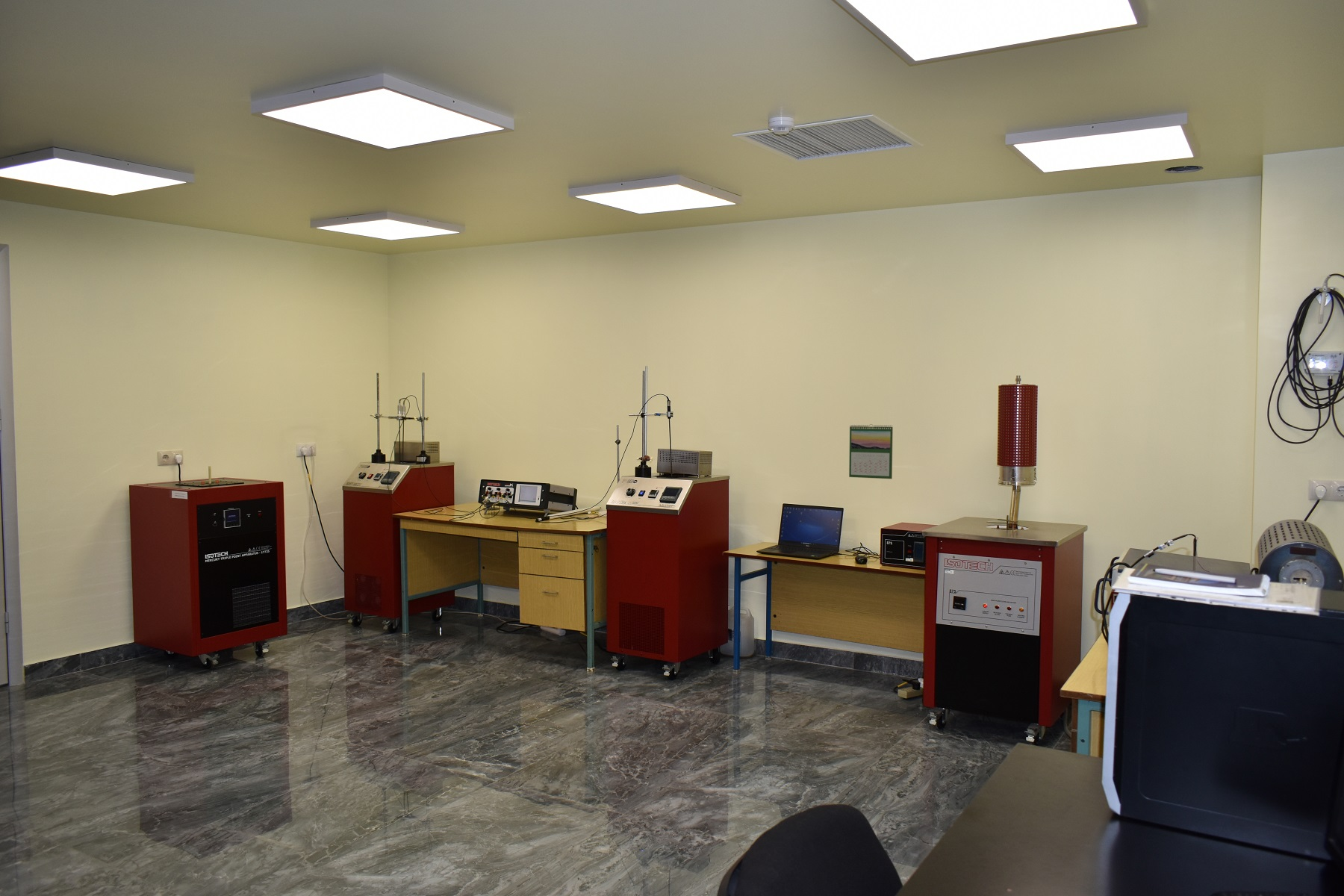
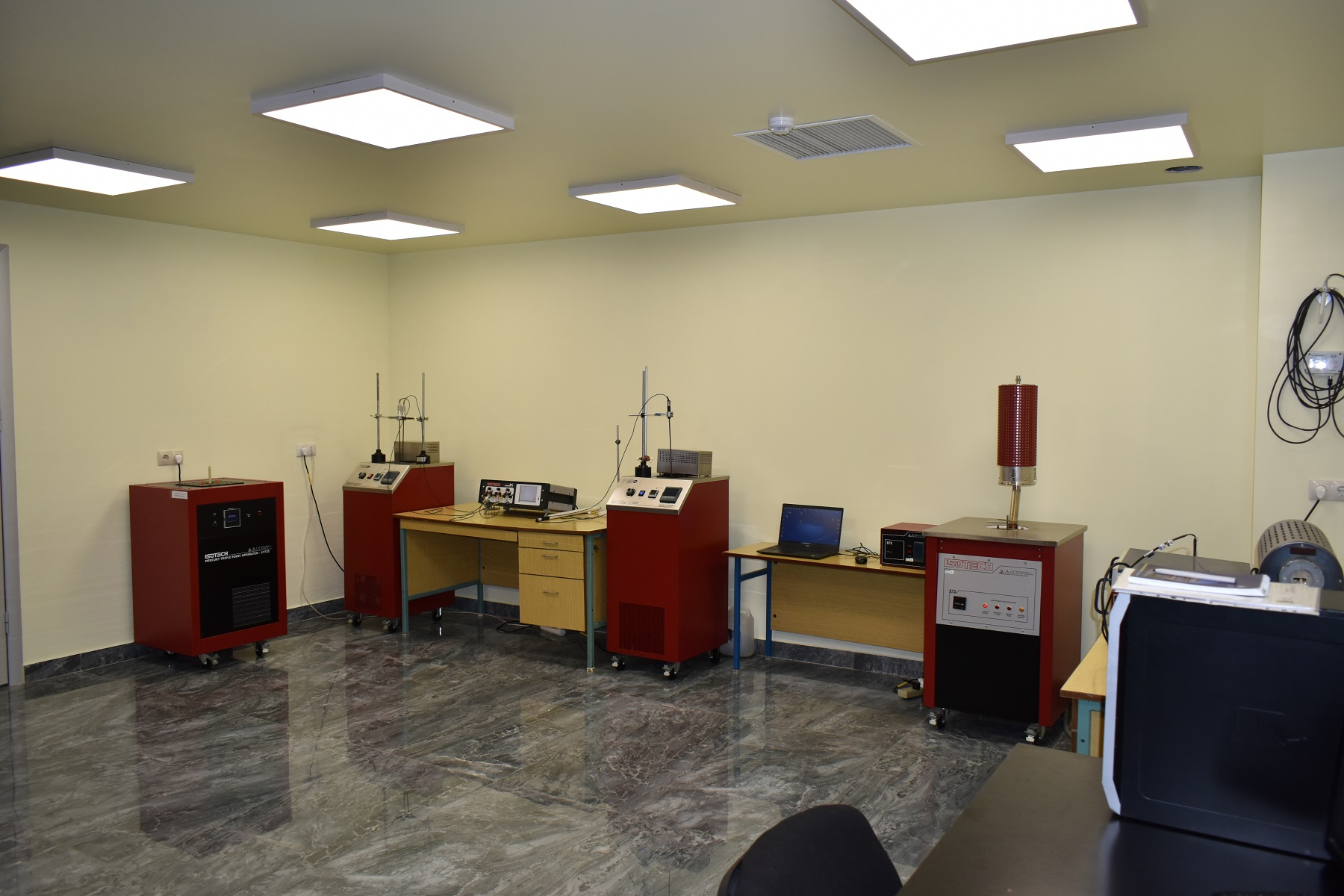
- calendar [848,423,894,479]
